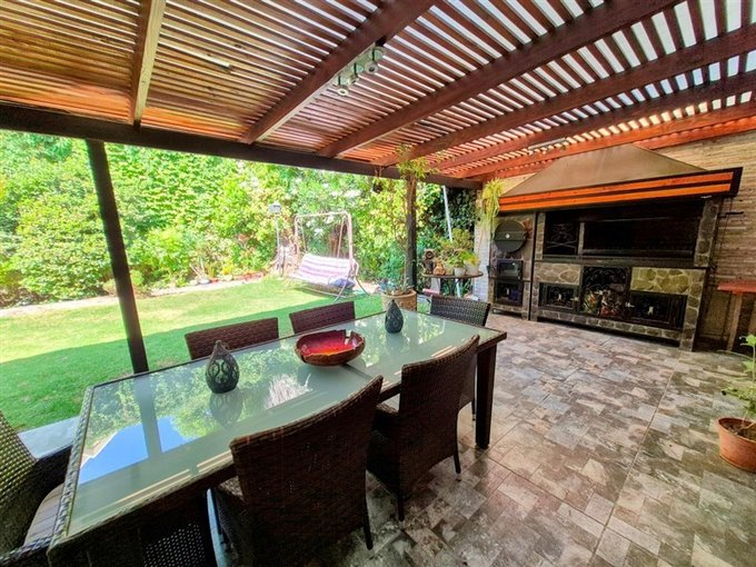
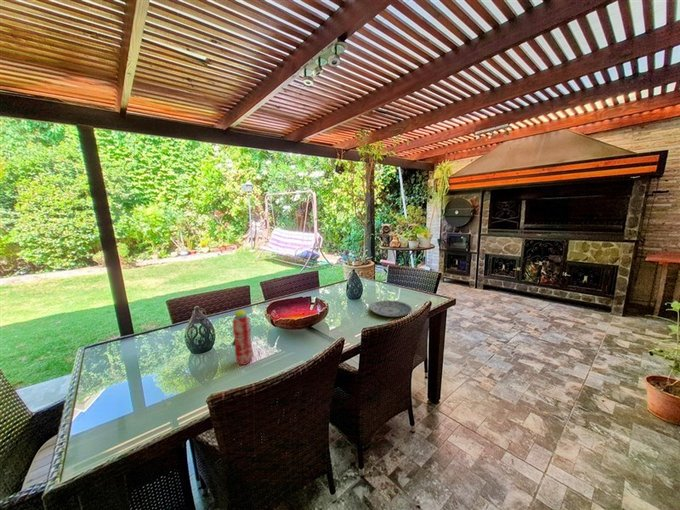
+ water bottle [231,309,254,366]
+ plate [369,299,413,318]
